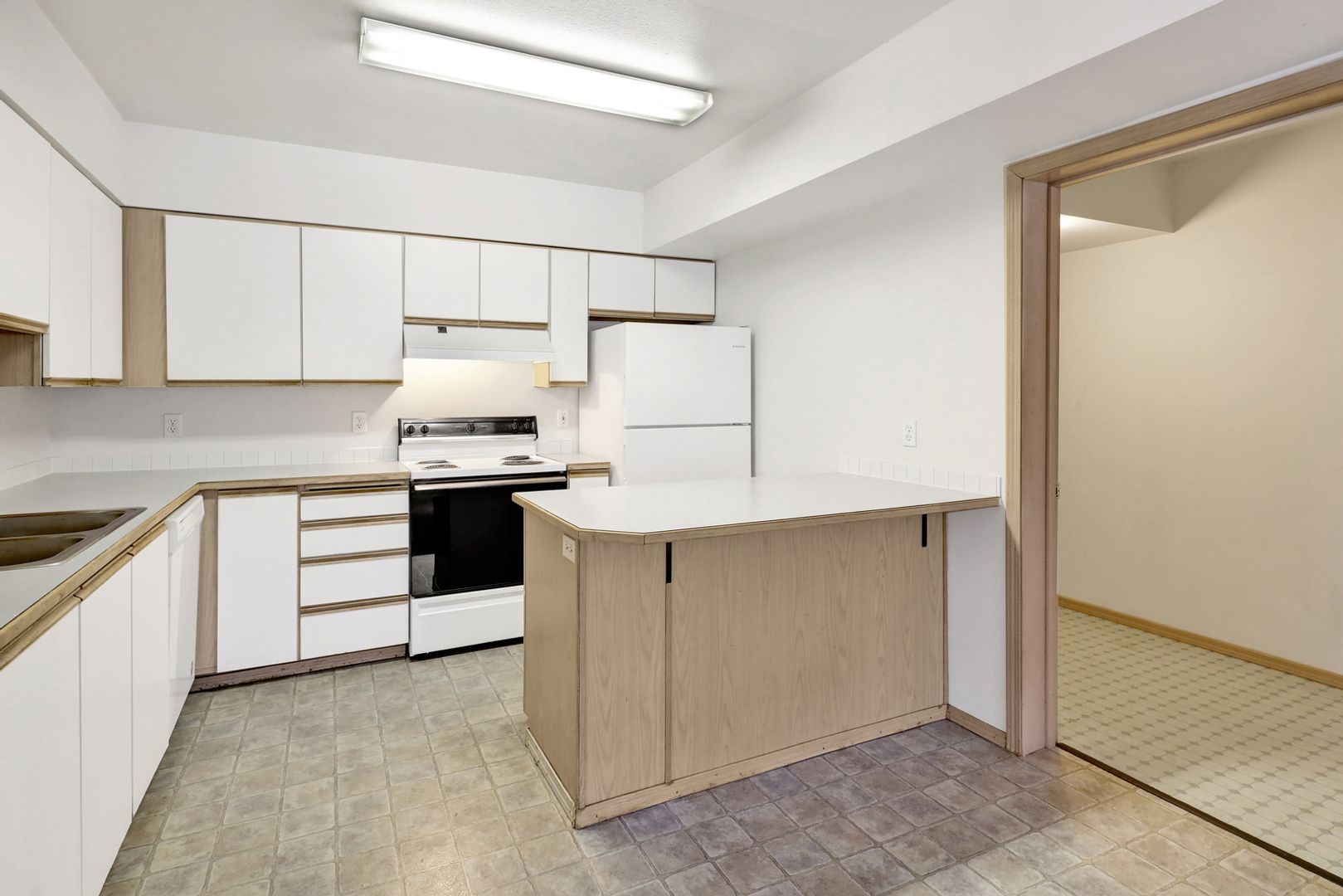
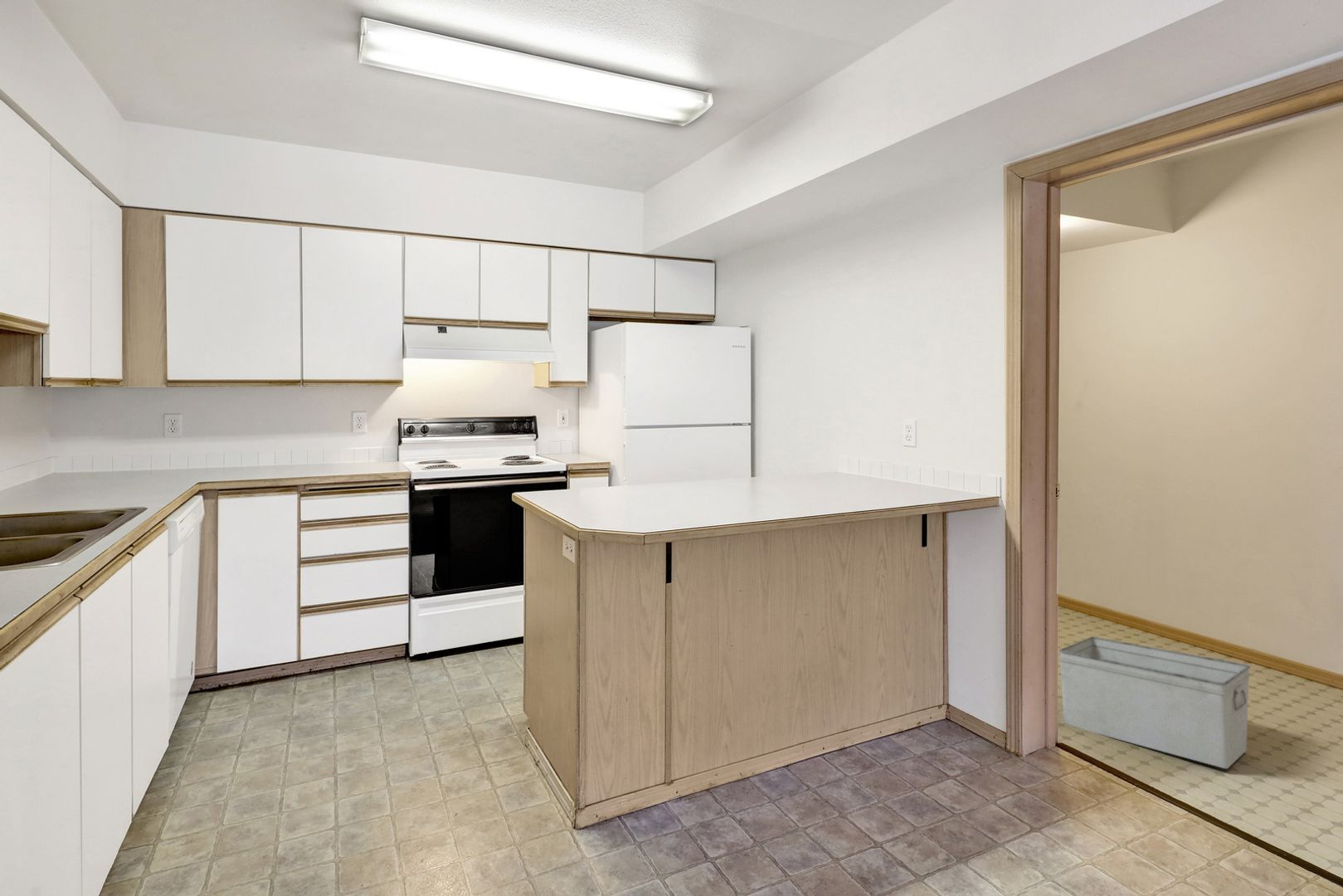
+ storage bin [1058,636,1251,769]
